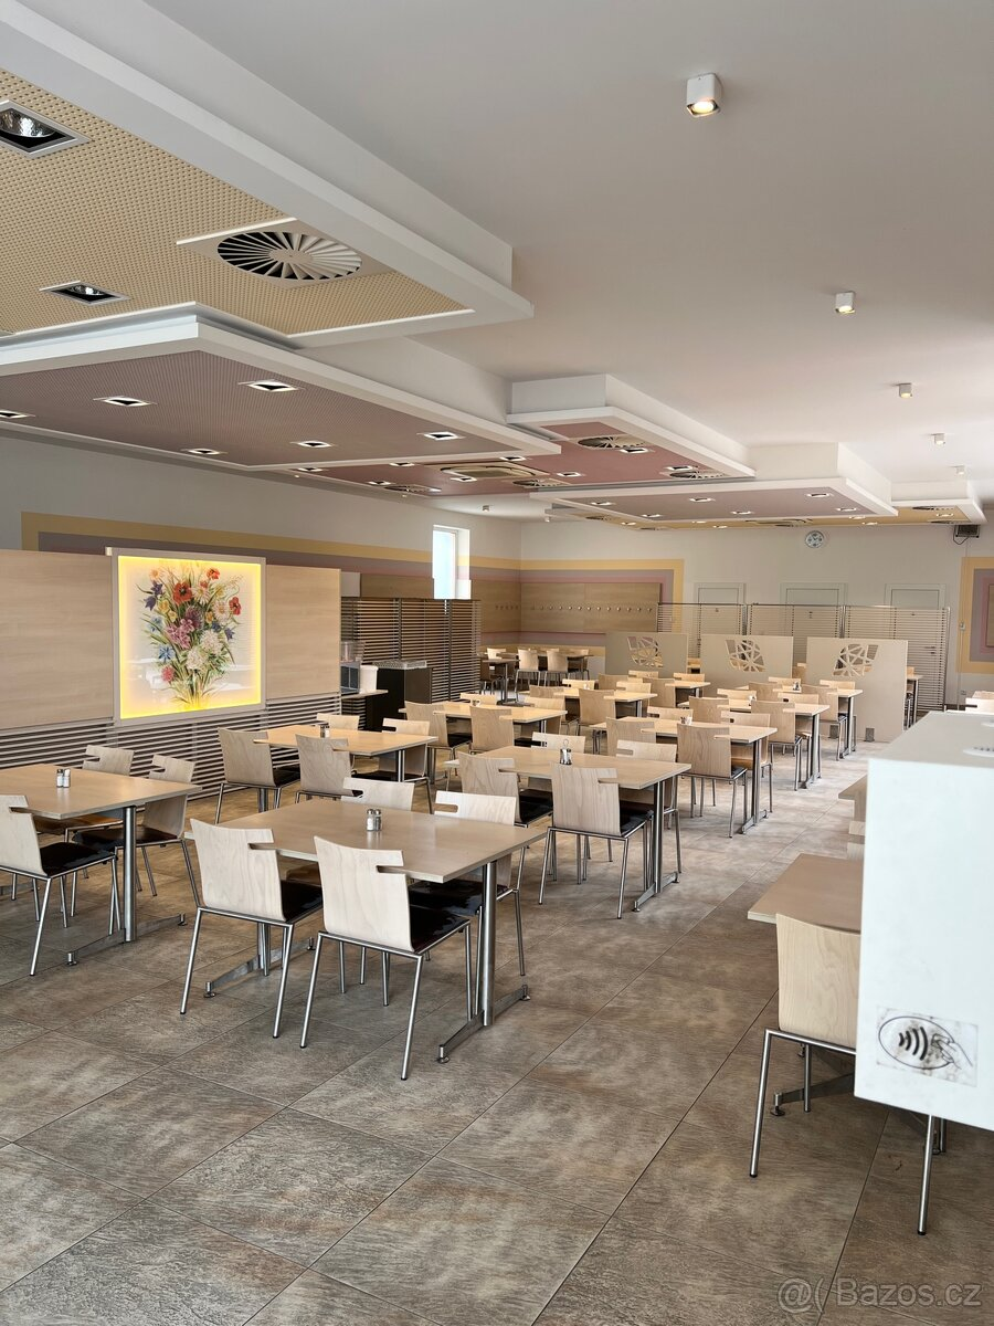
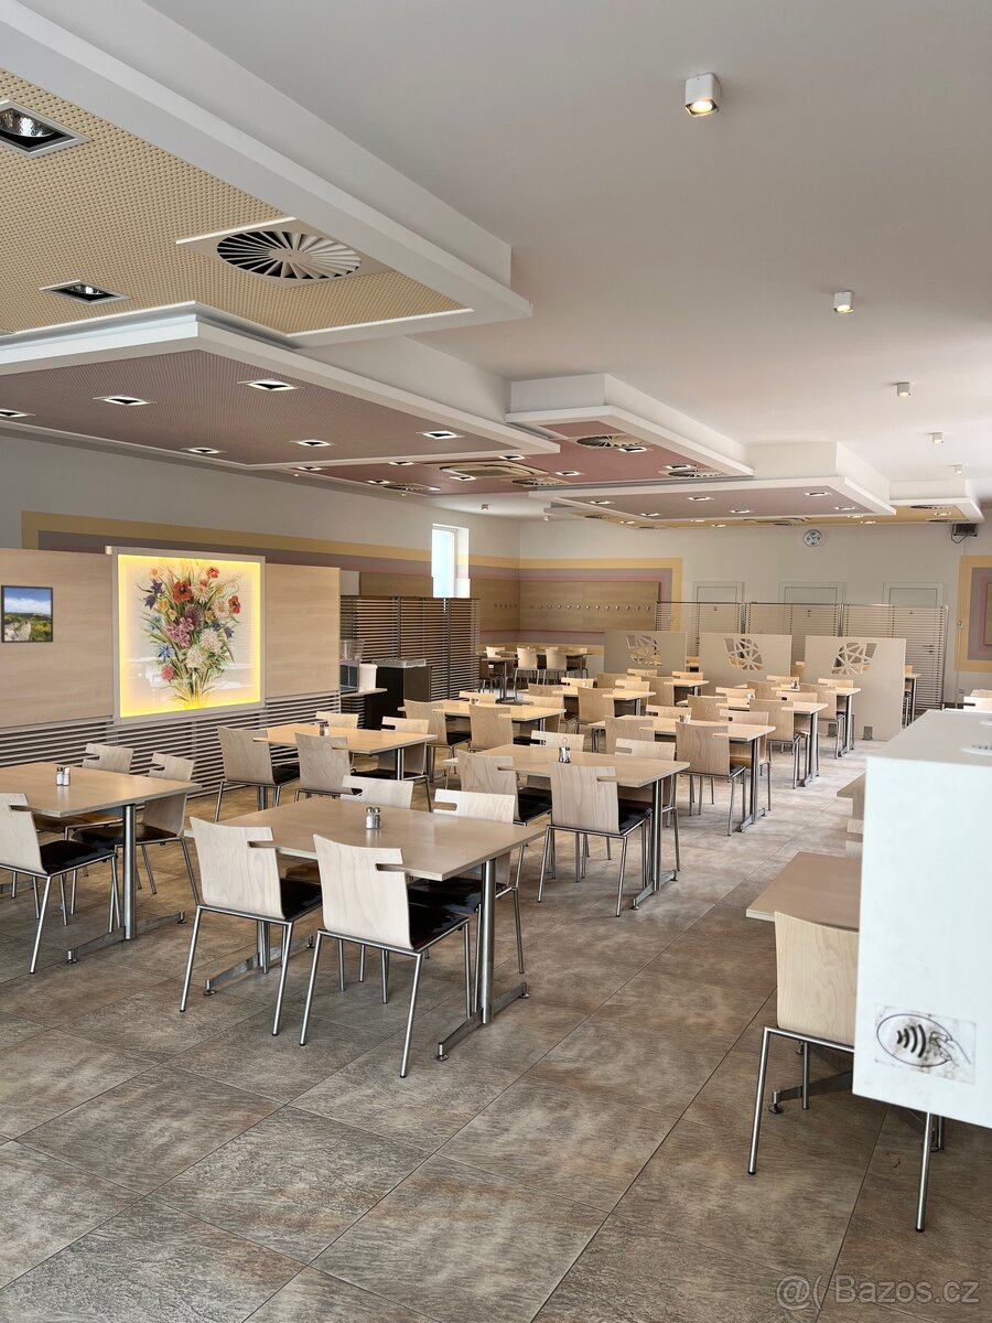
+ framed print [0,584,54,644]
